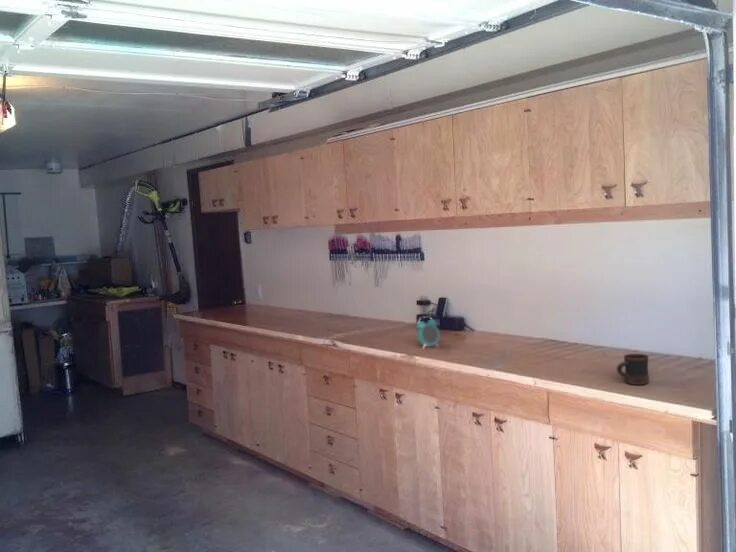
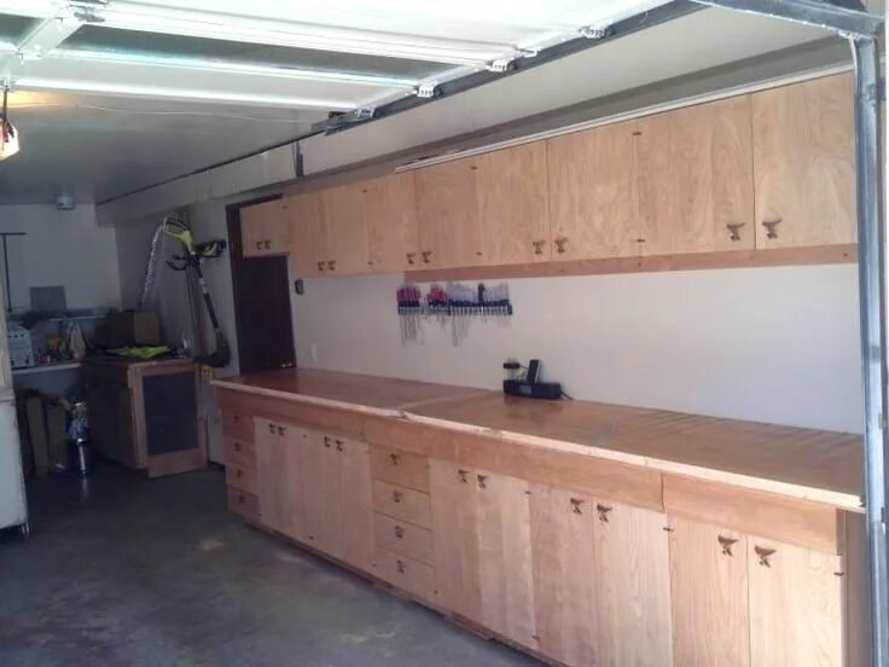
- alarm clock [415,315,440,350]
- mug [616,353,650,386]
